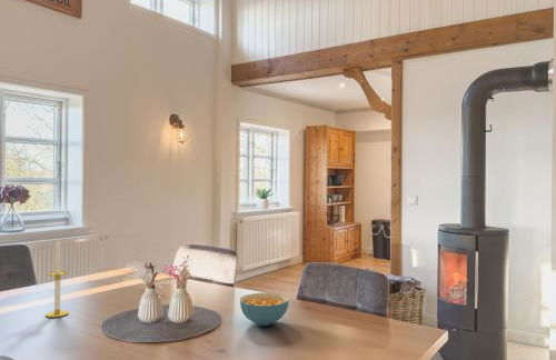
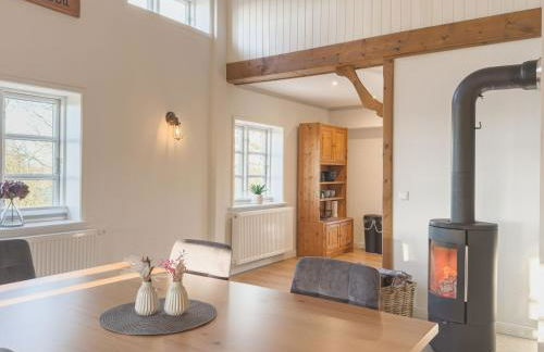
- candle [44,239,69,319]
- cereal bowl [239,292,290,327]
